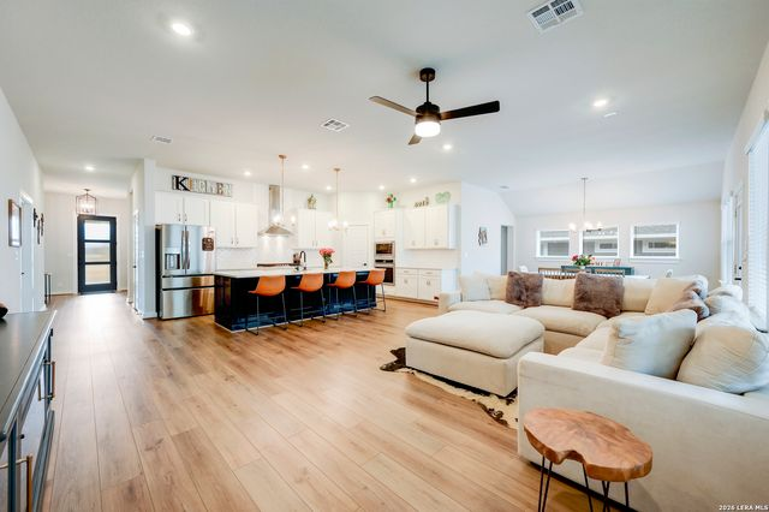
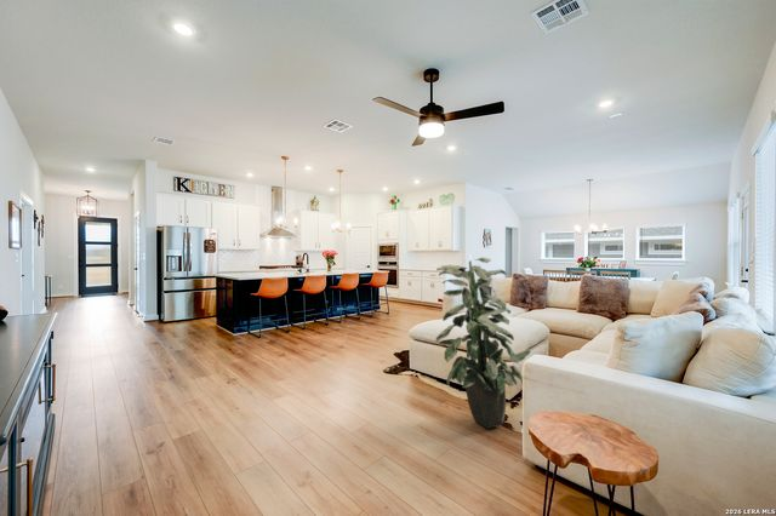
+ indoor plant [435,257,531,429]
